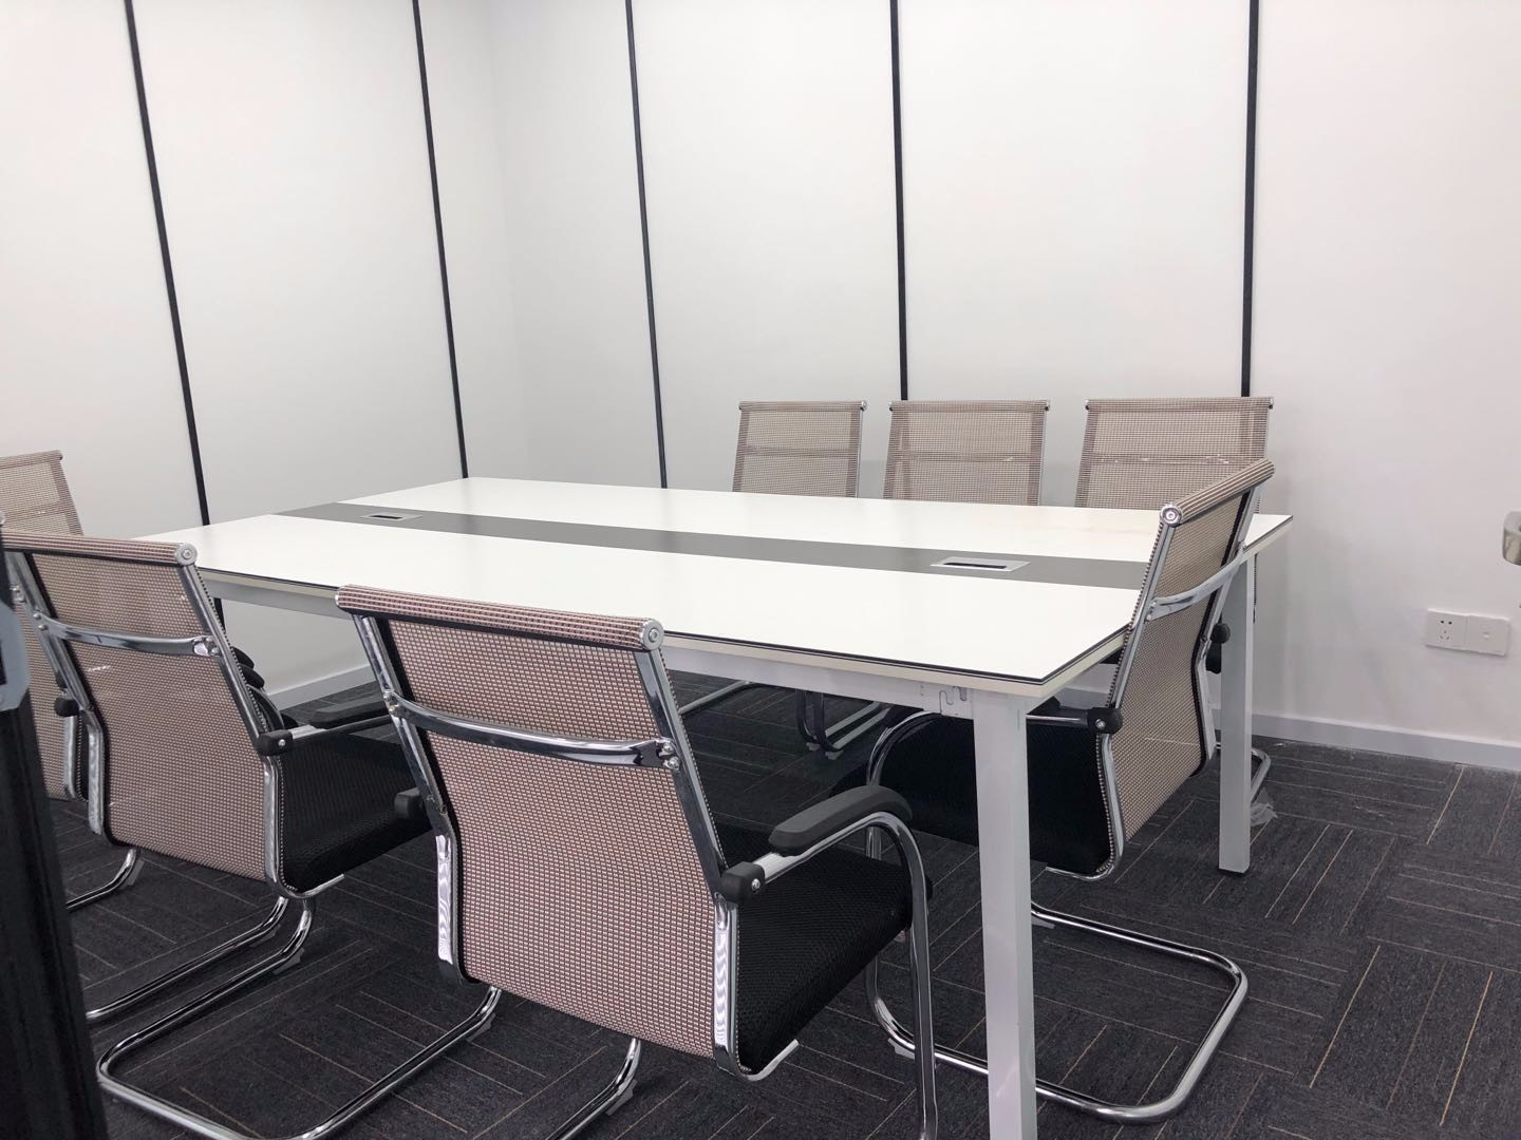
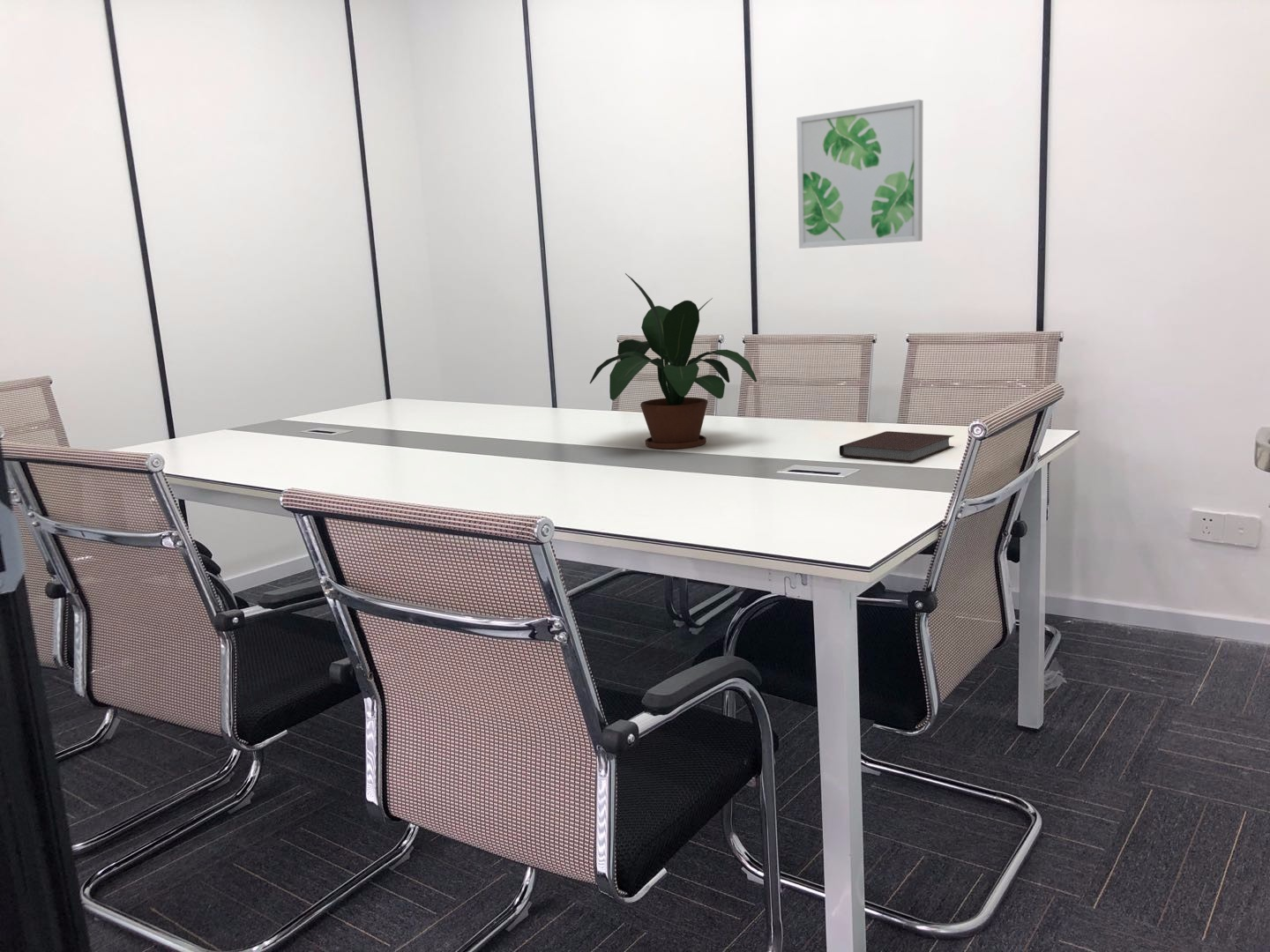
+ potted plant [589,272,758,450]
+ notebook [839,430,955,464]
+ wall art [796,99,923,249]
